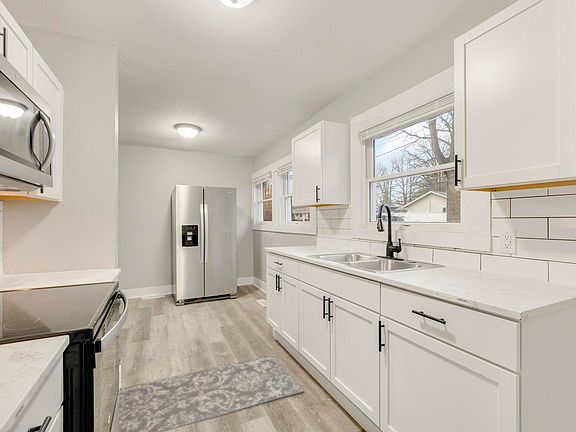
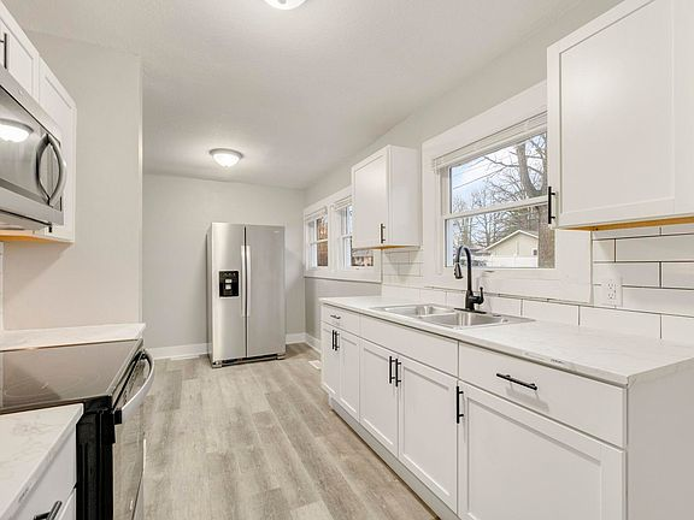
- rug [119,354,305,432]
